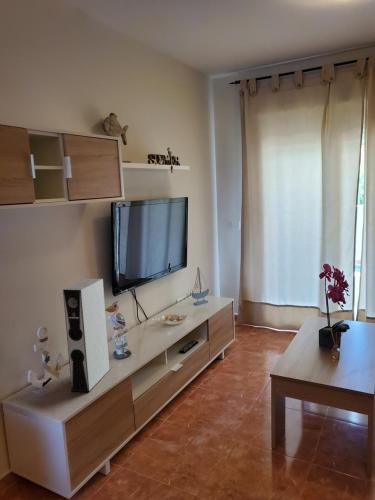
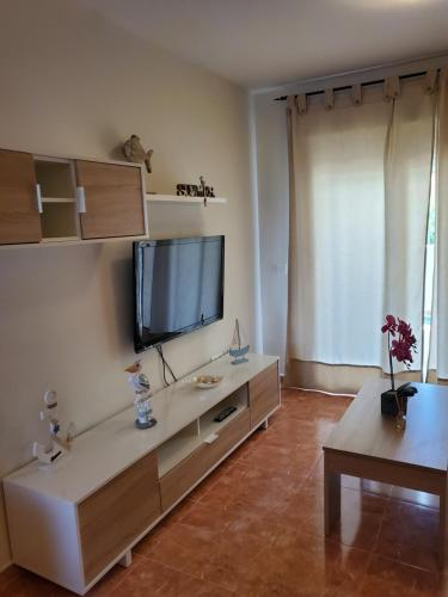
- speaker [62,278,111,393]
